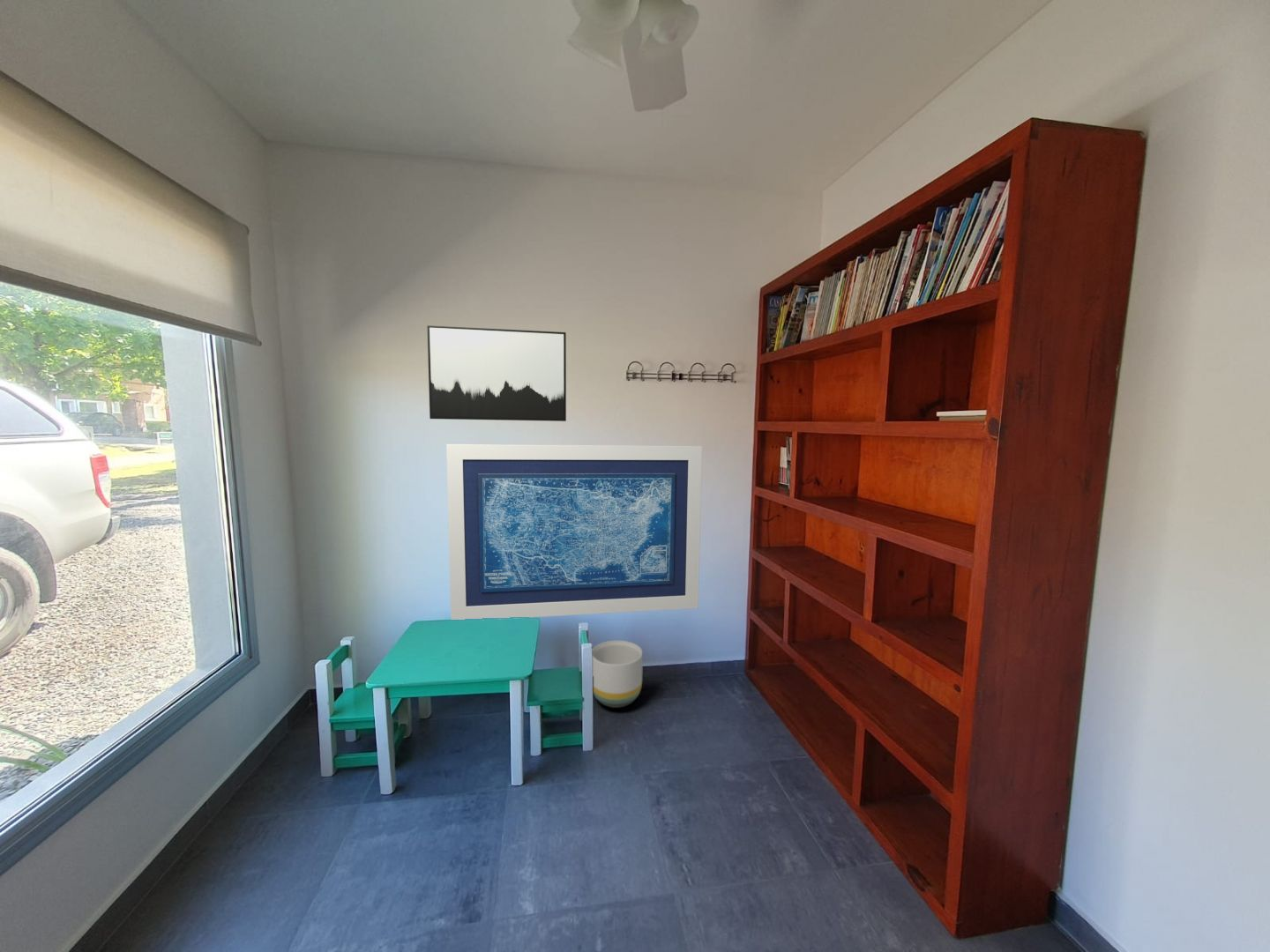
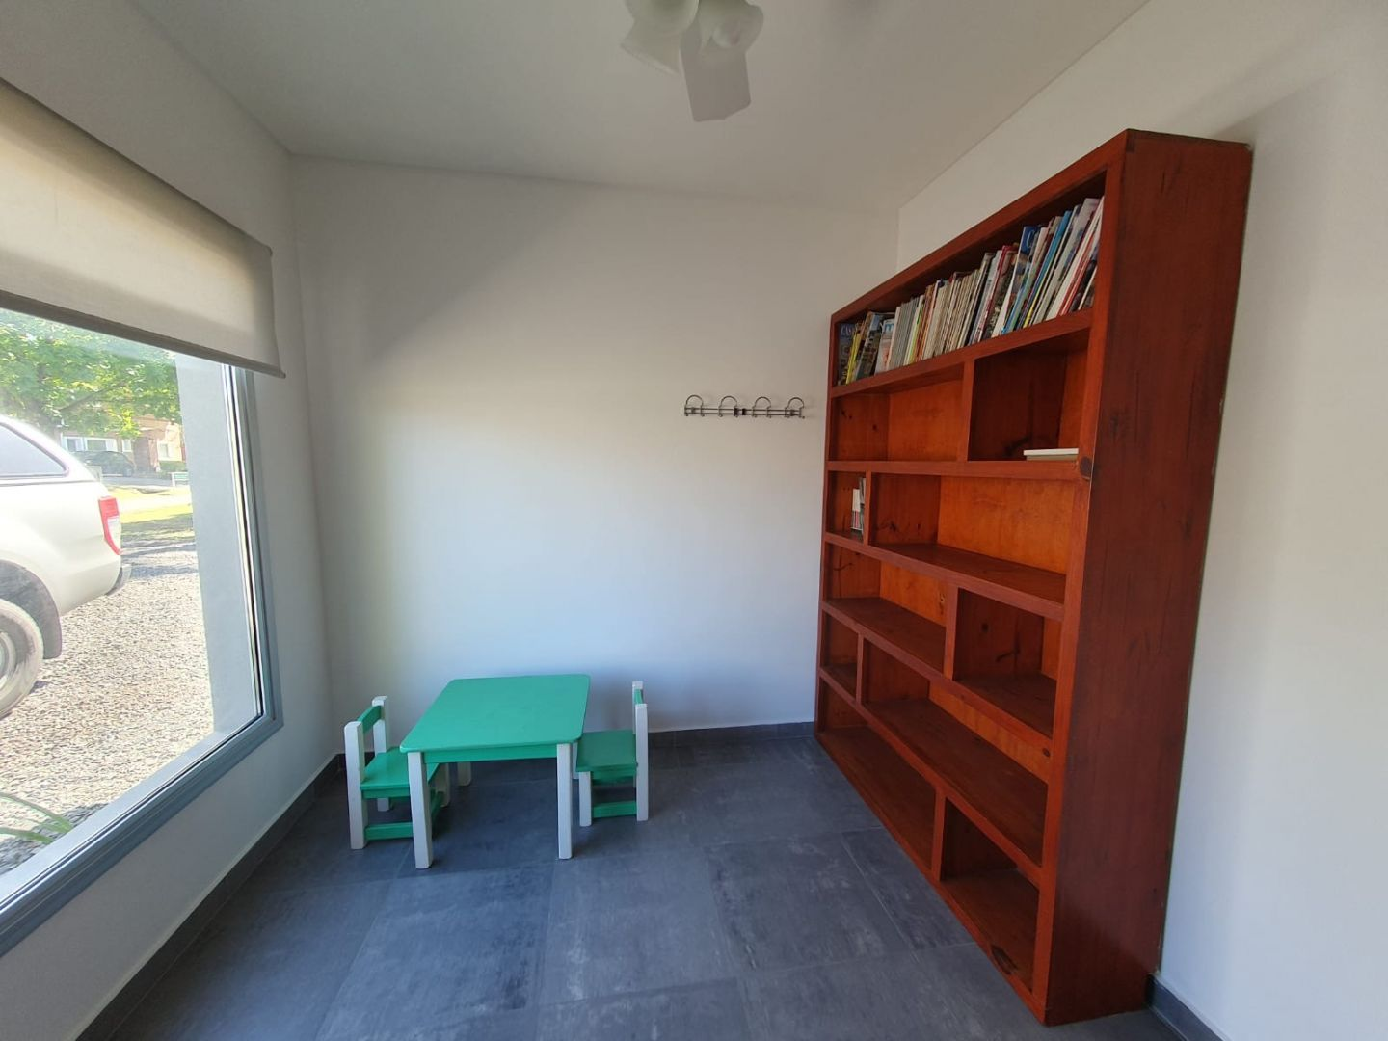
- wall art [445,443,703,621]
- planter [592,640,644,709]
- wall art [426,324,567,422]
